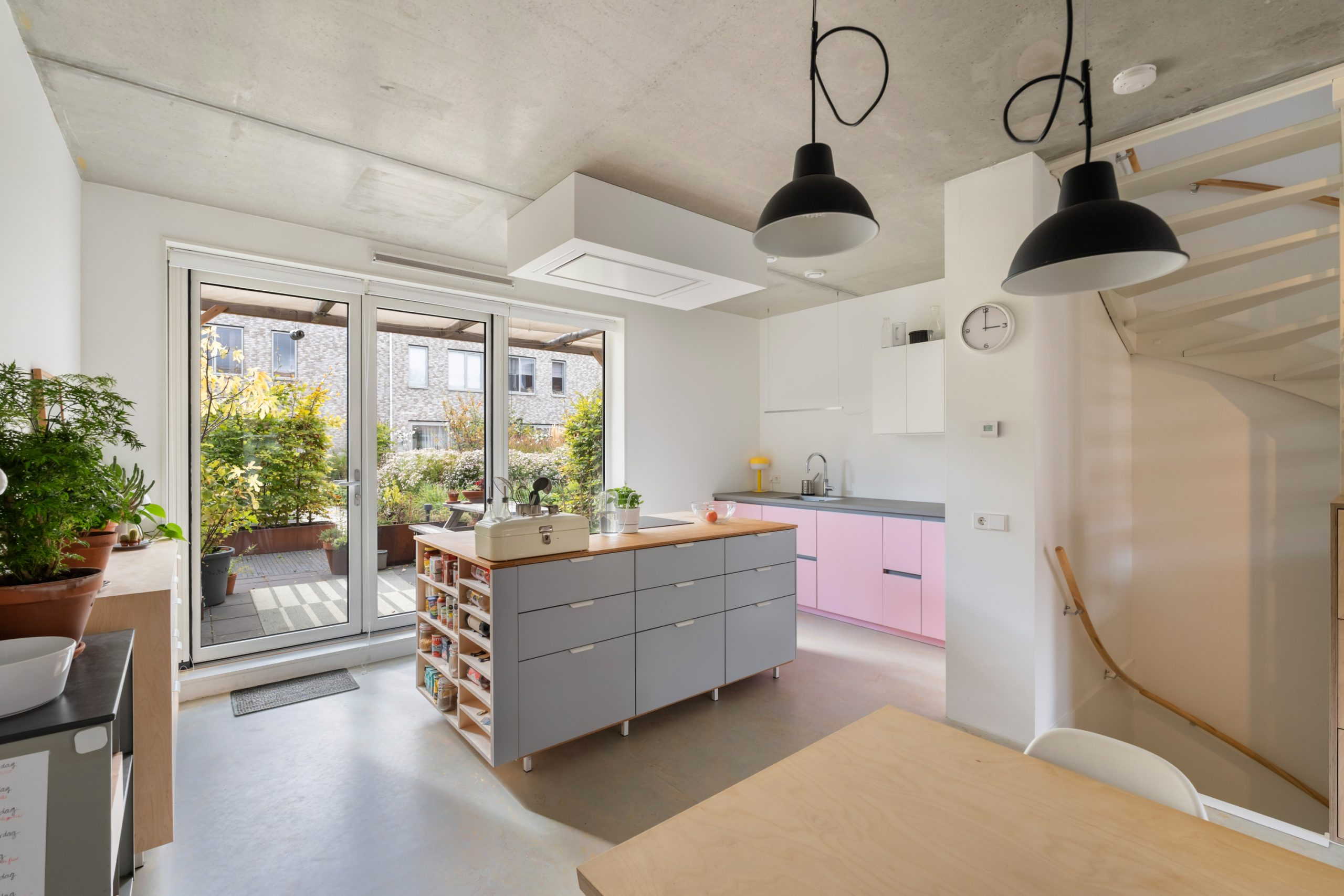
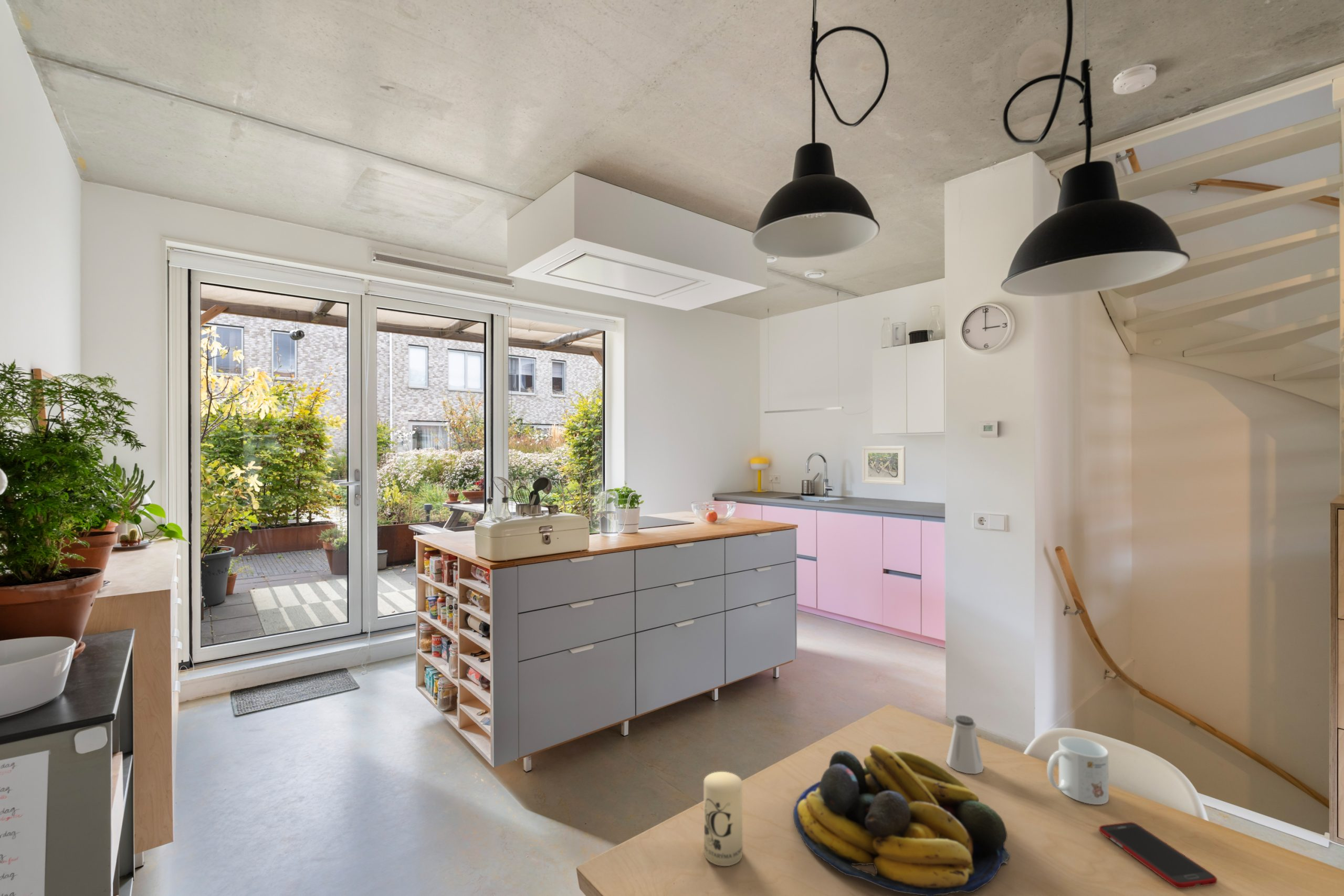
+ cell phone [1098,821,1217,889]
+ fruit bowl [793,744,1011,896]
+ saltshaker [946,715,984,774]
+ candle [703,771,743,867]
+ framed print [862,446,906,486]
+ mug [1046,736,1109,805]
